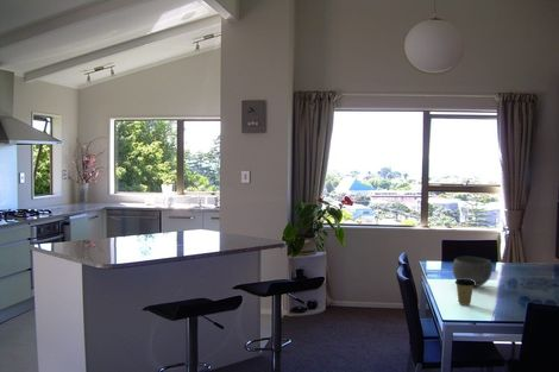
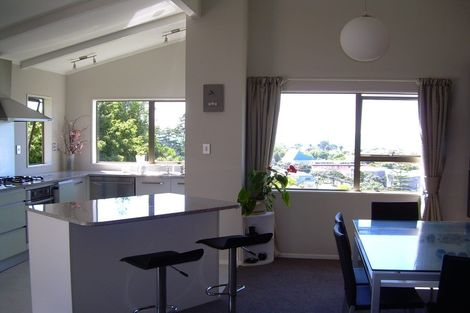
- coffee cup [454,279,475,307]
- bowl [451,256,494,288]
